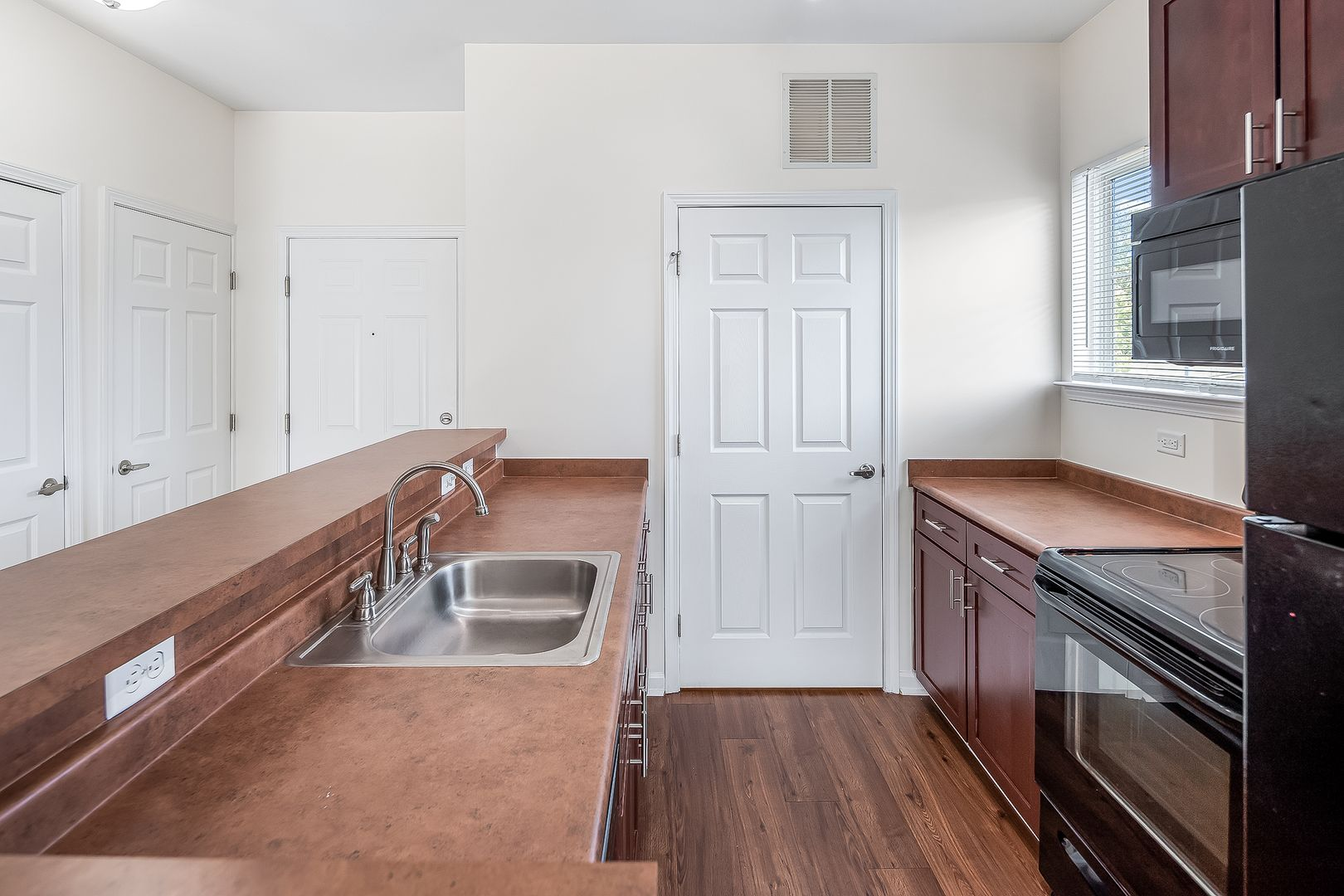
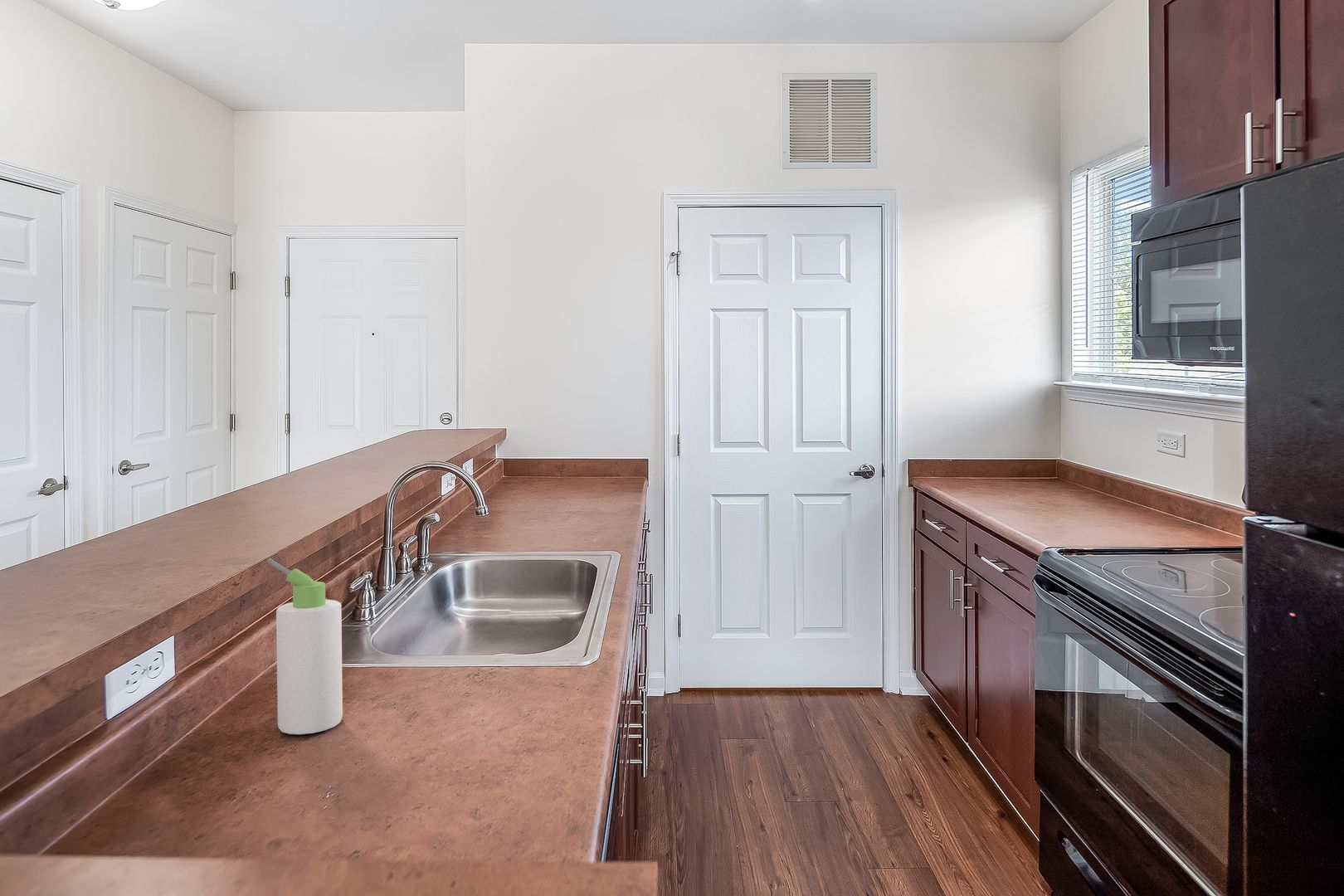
+ bottle [266,558,343,735]
